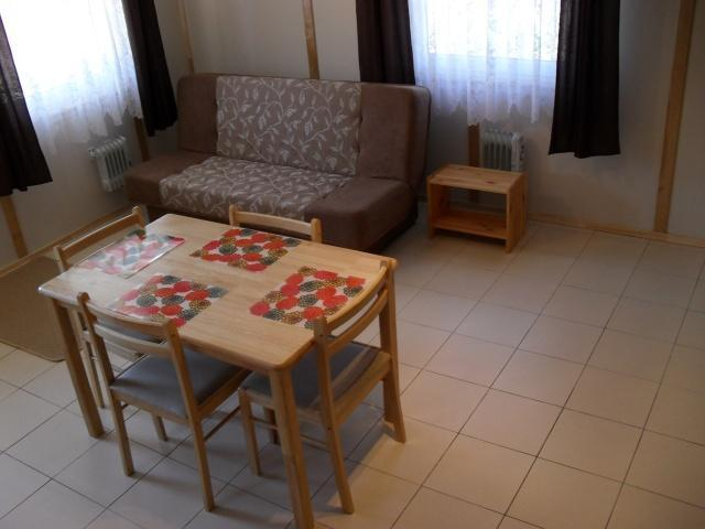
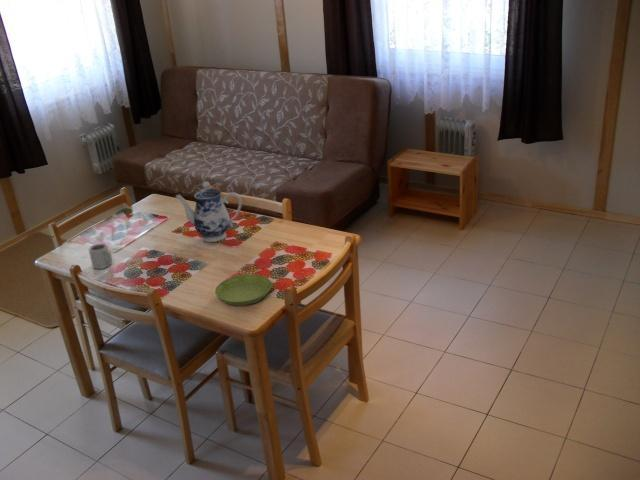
+ saucer [214,273,273,306]
+ teapot [174,181,243,243]
+ cup [88,243,113,270]
